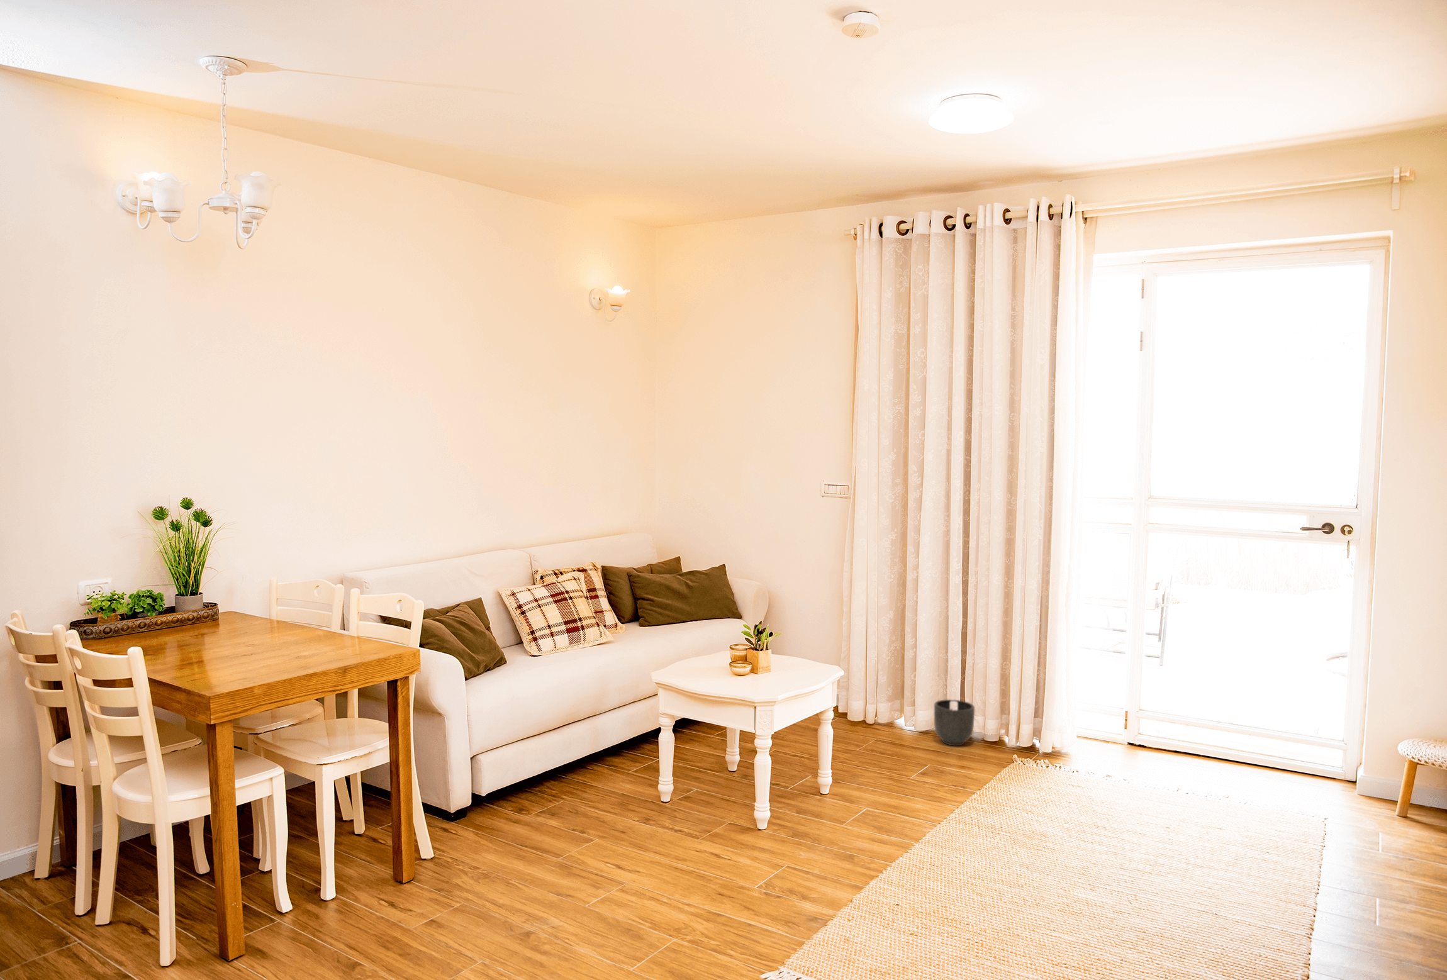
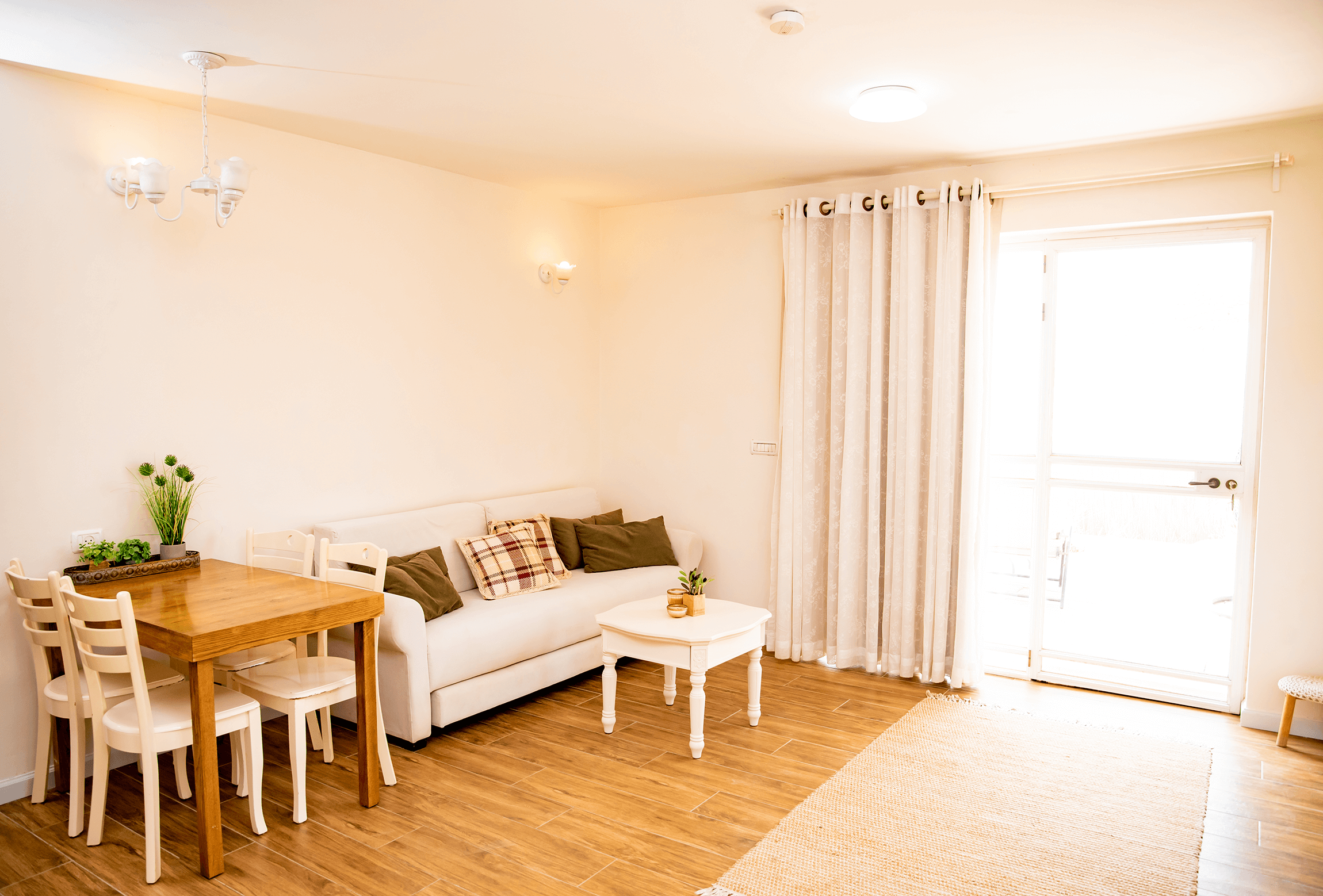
- planter [934,699,976,747]
